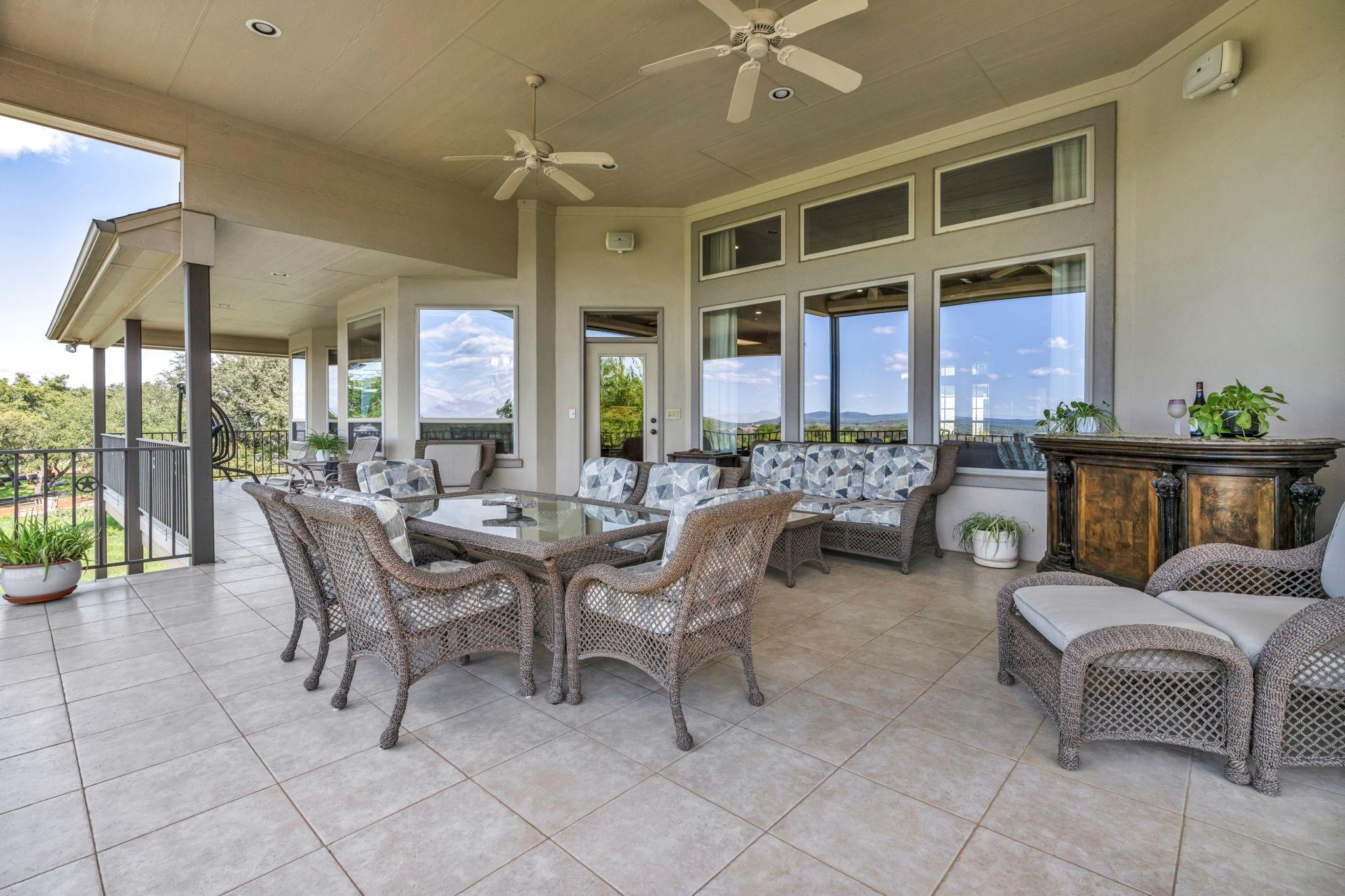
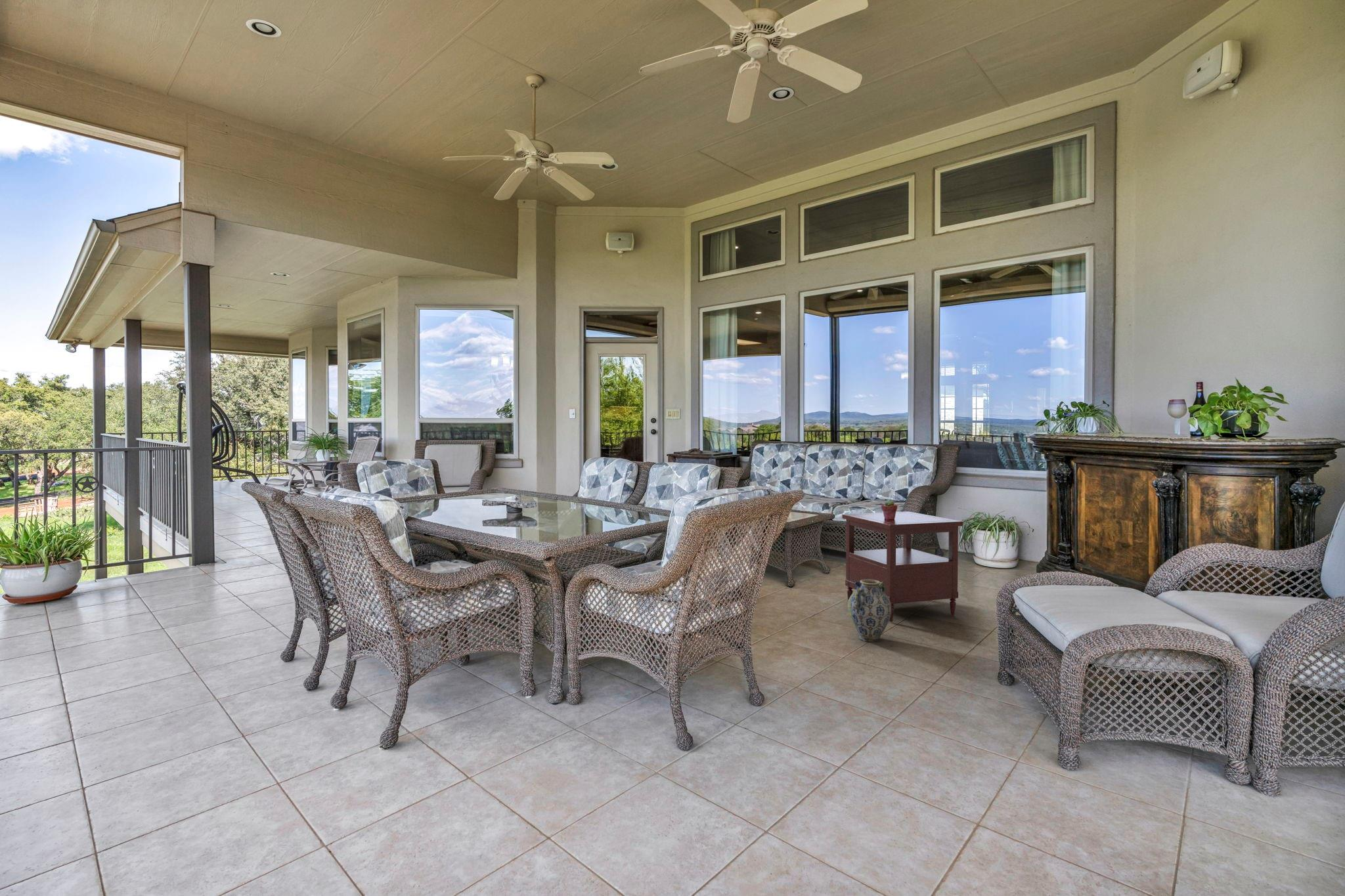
+ potted succulent [881,498,898,520]
+ side table [841,511,963,622]
+ ceramic jug [847,579,892,643]
